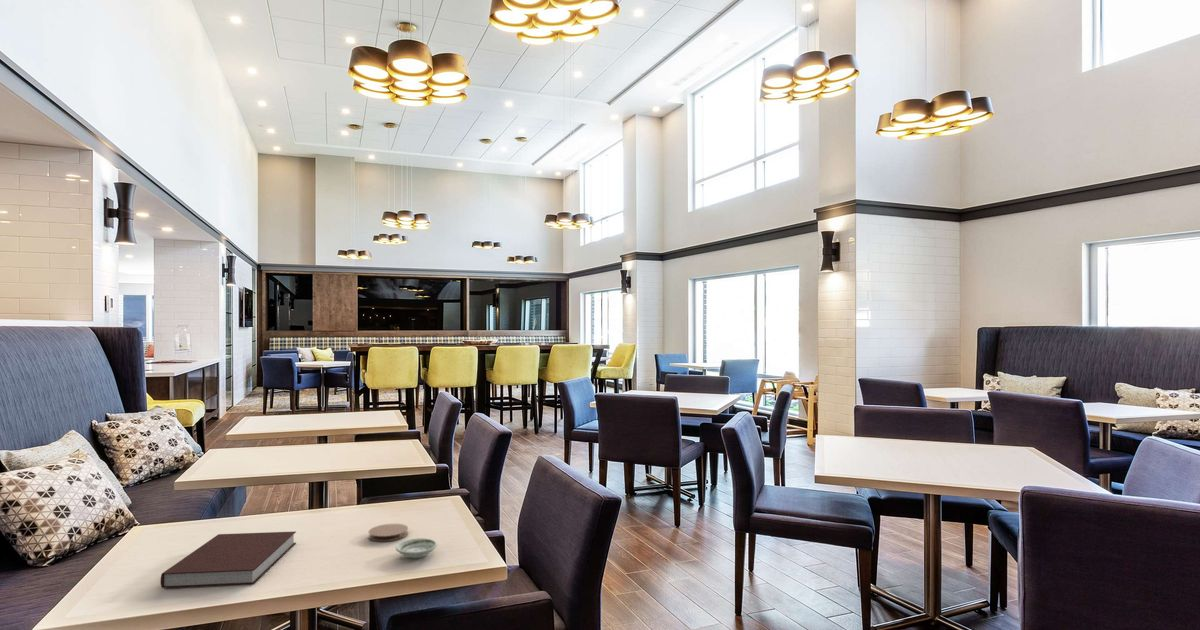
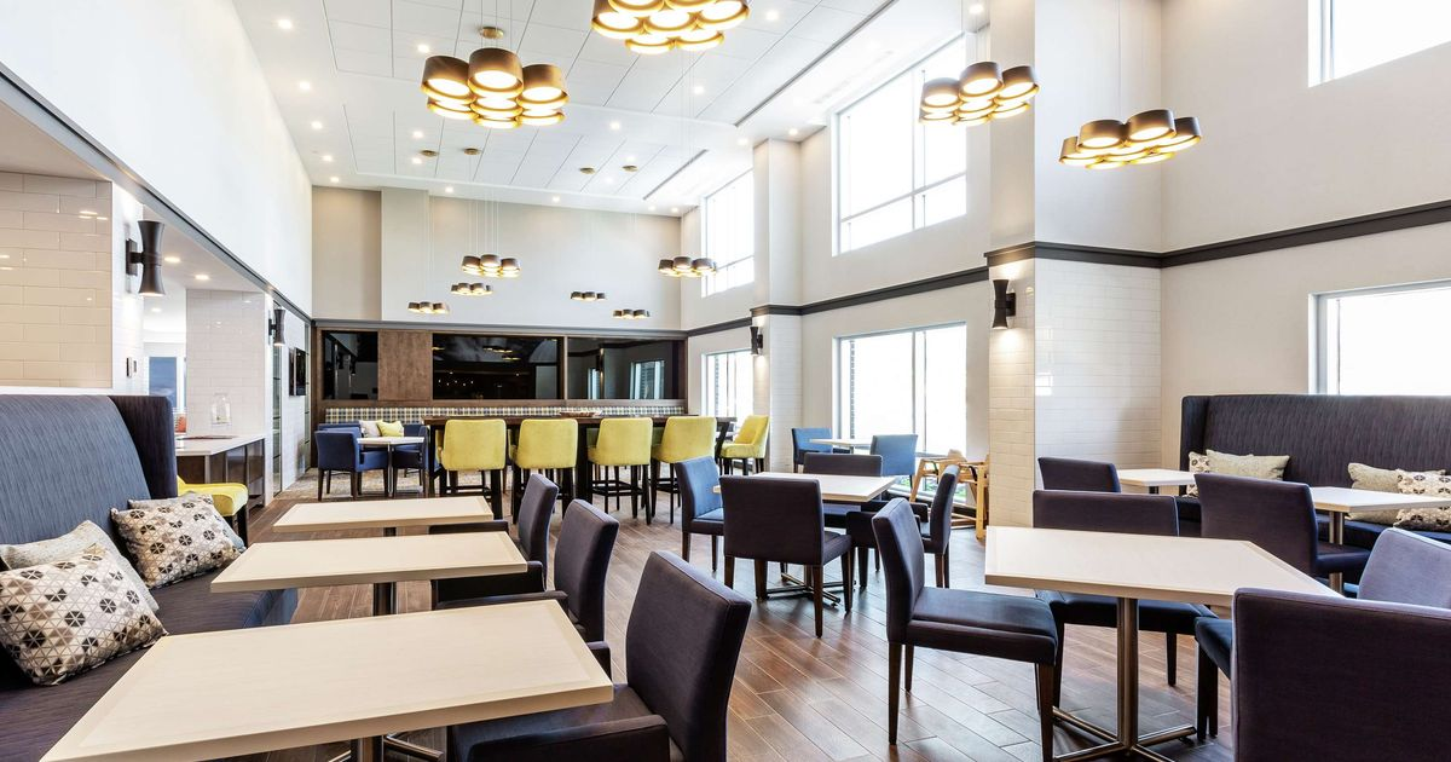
- saucer [395,537,438,559]
- notebook [160,530,297,589]
- coaster [368,523,409,542]
